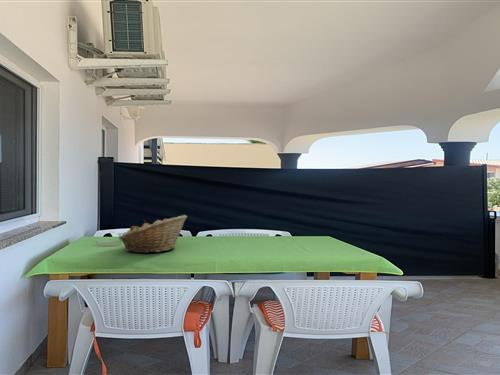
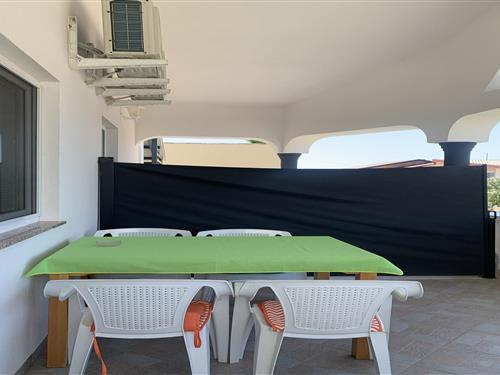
- fruit basket [118,214,188,254]
